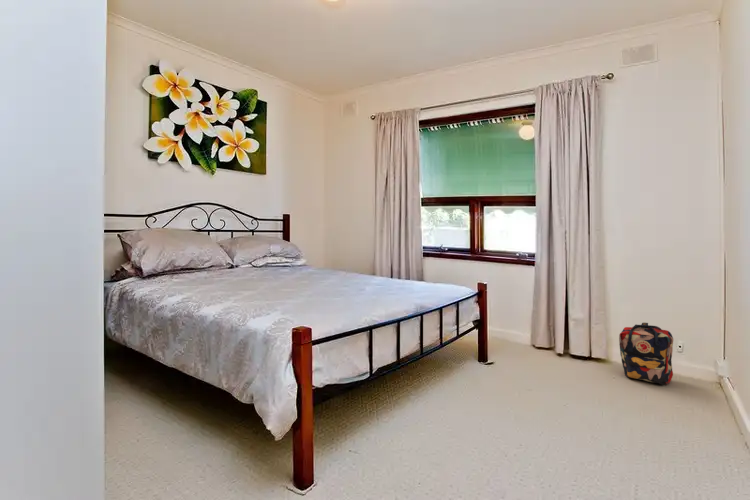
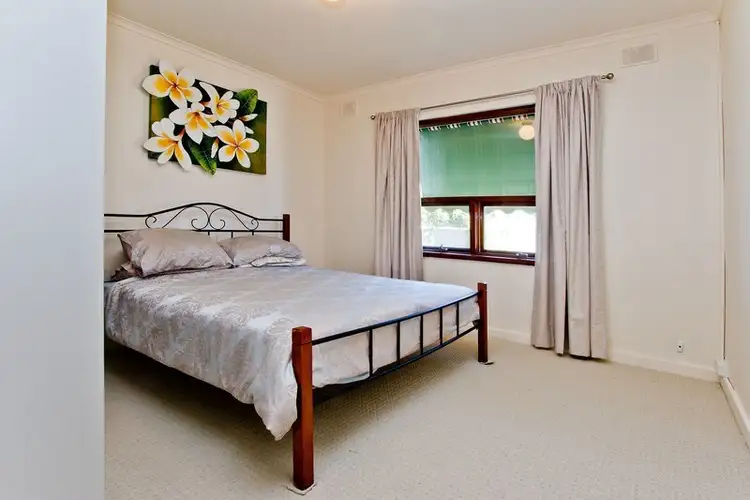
- backpack [618,322,674,386]
